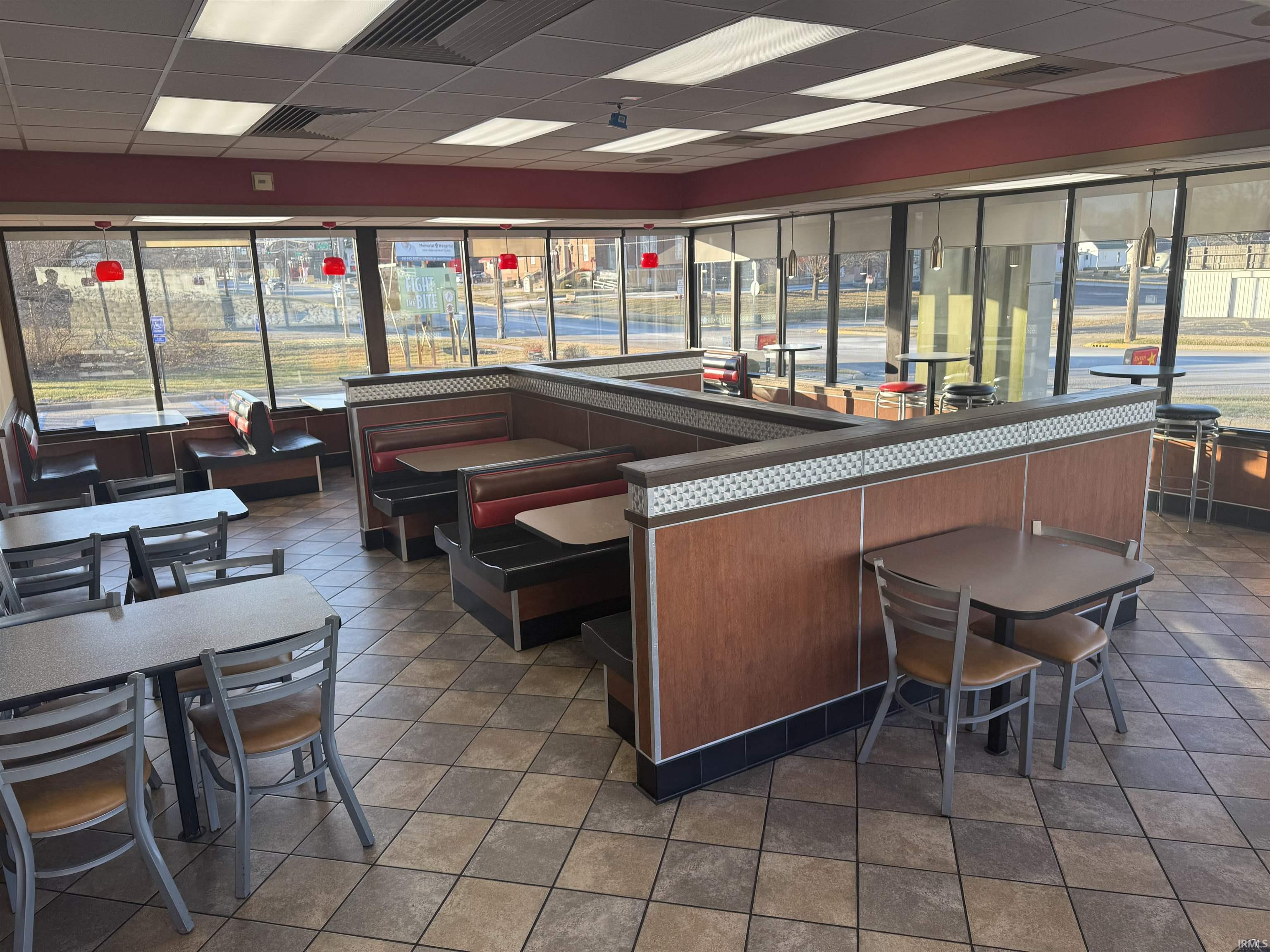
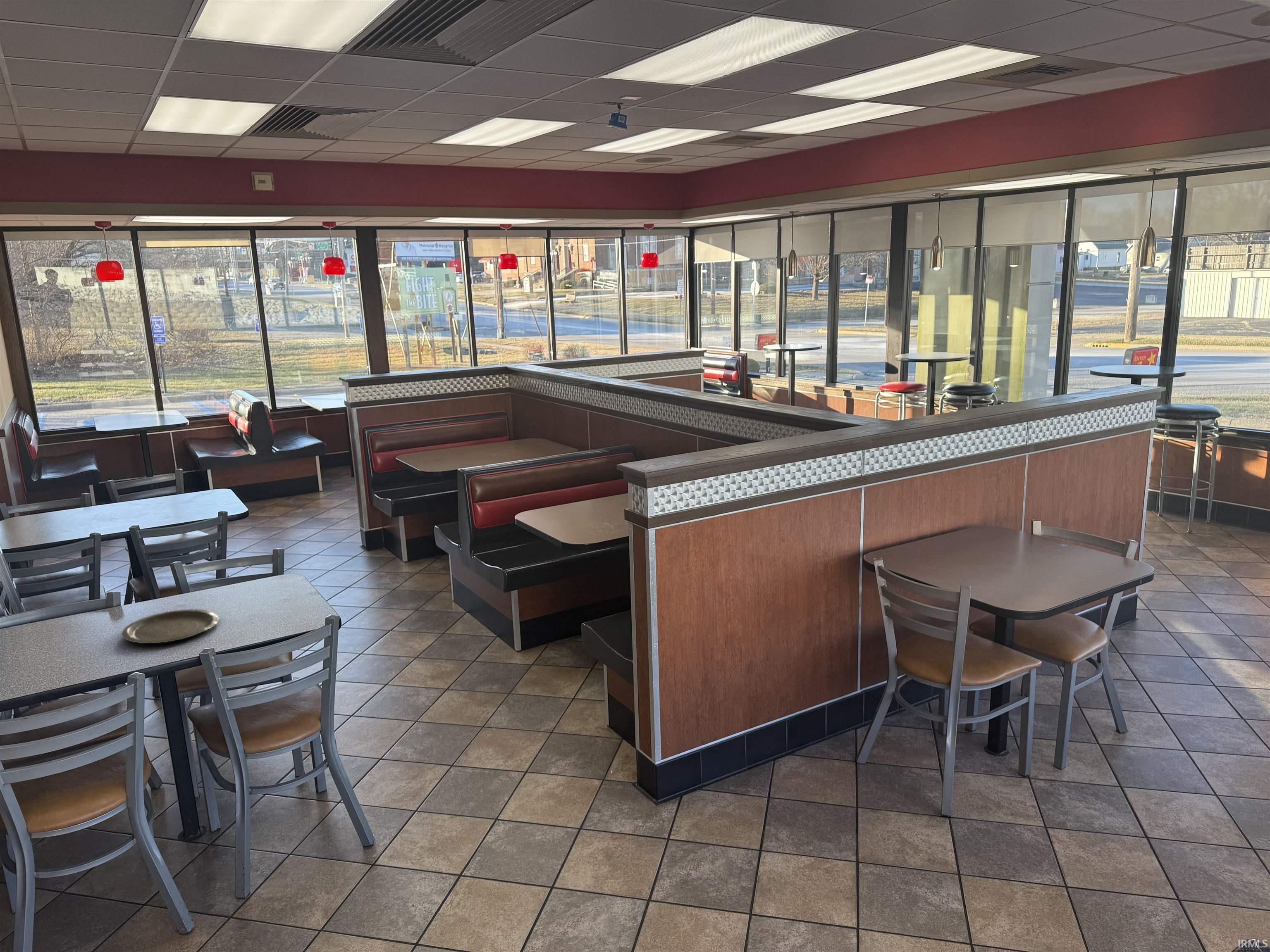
+ plate [121,609,220,644]
